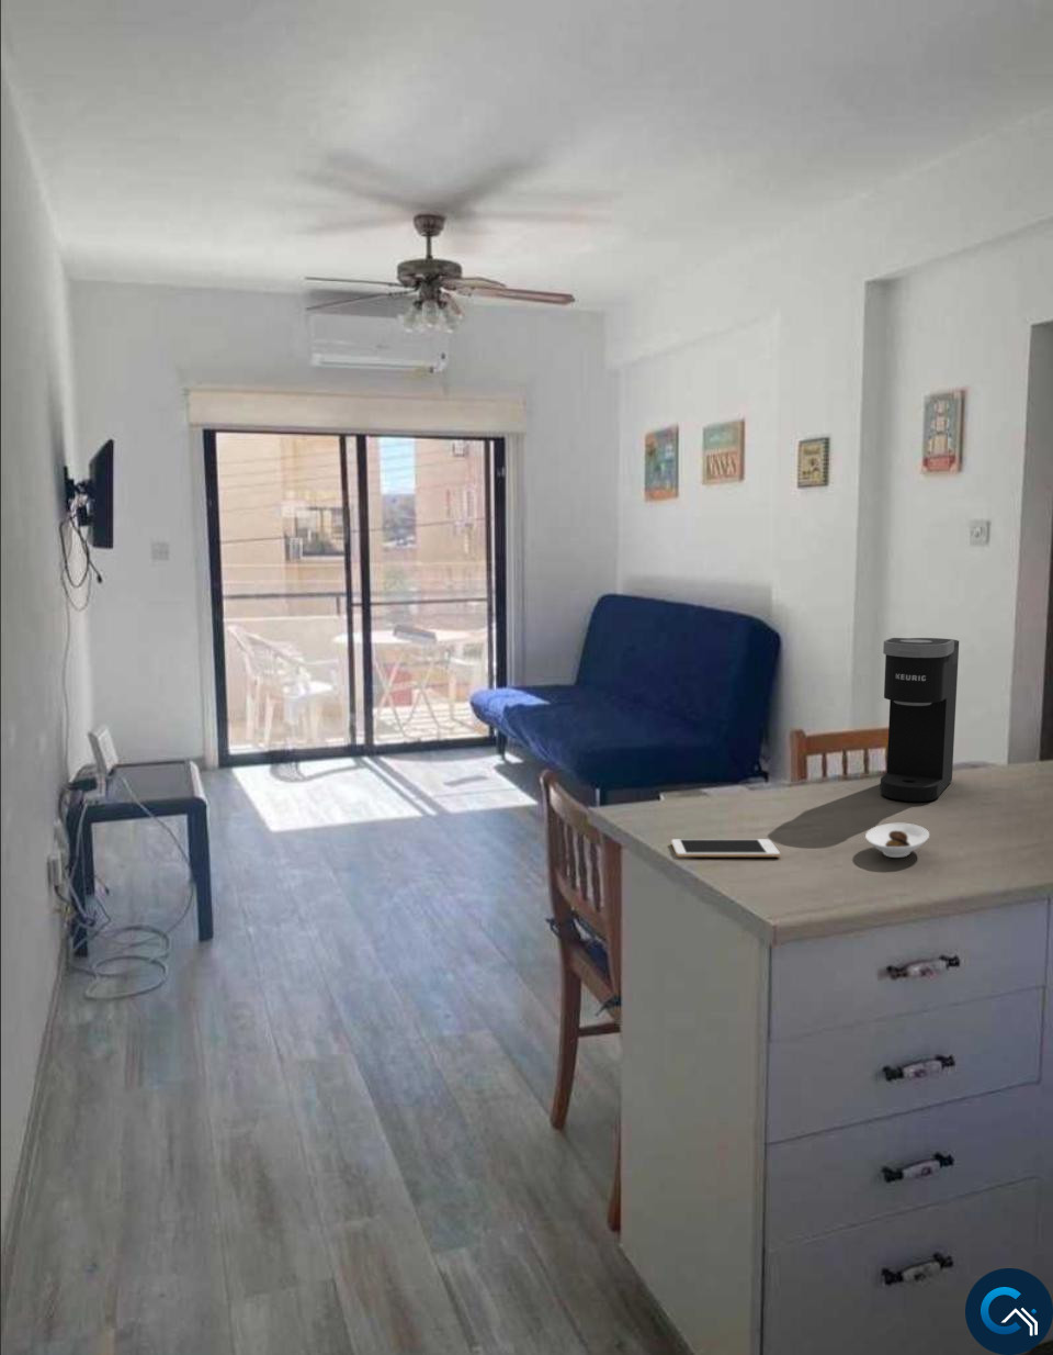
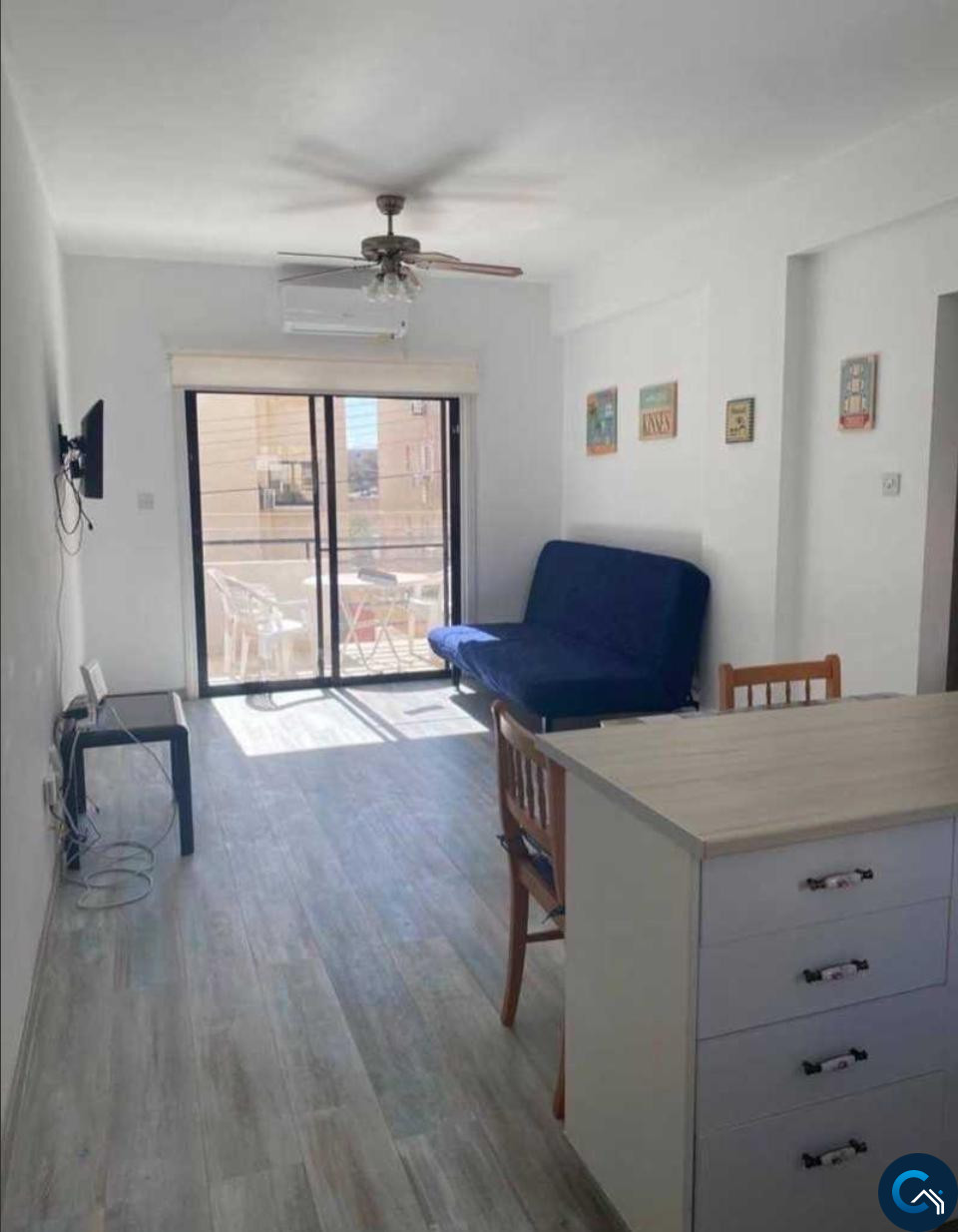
- coffee maker [878,637,960,803]
- saucer [864,823,930,859]
- cell phone [670,838,782,858]
